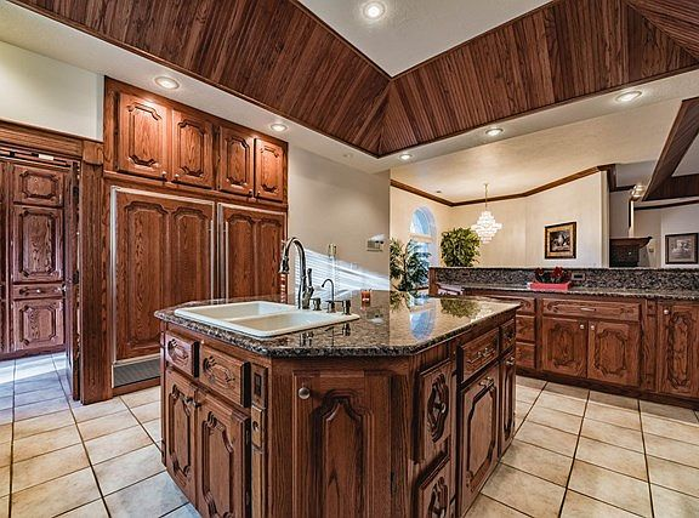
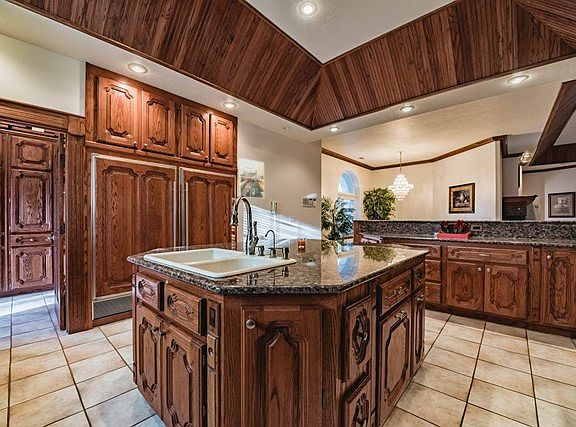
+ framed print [238,157,265,199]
